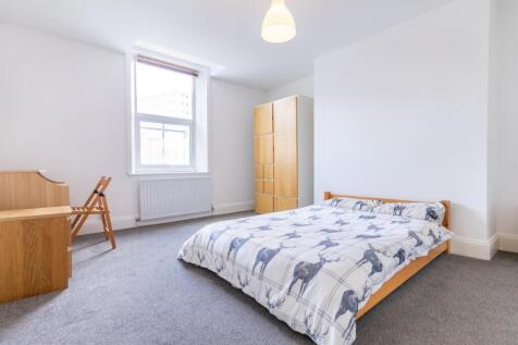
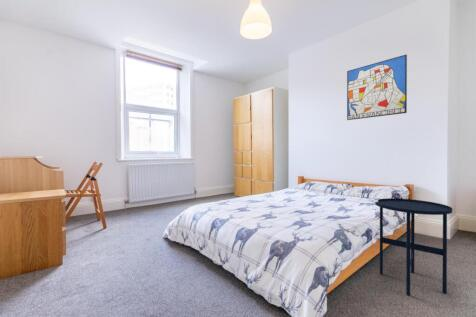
+ side table [374,197,453,296]
+ wall art [346,54,408,121]
